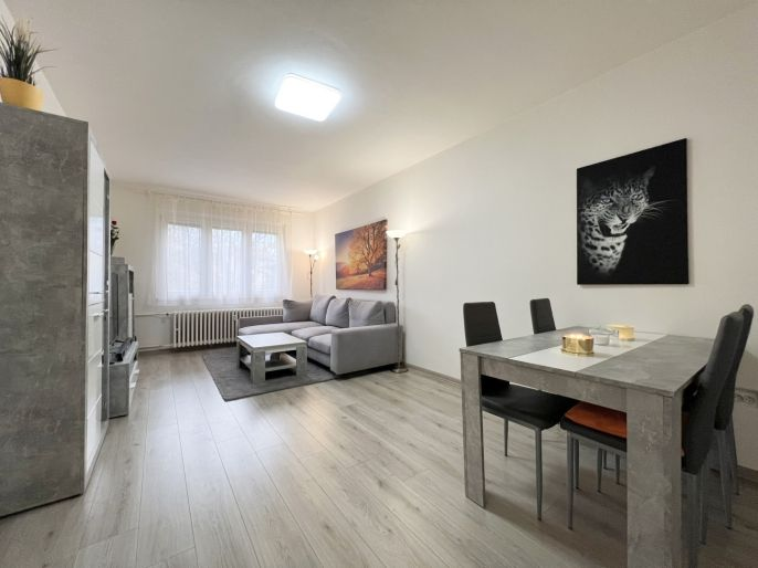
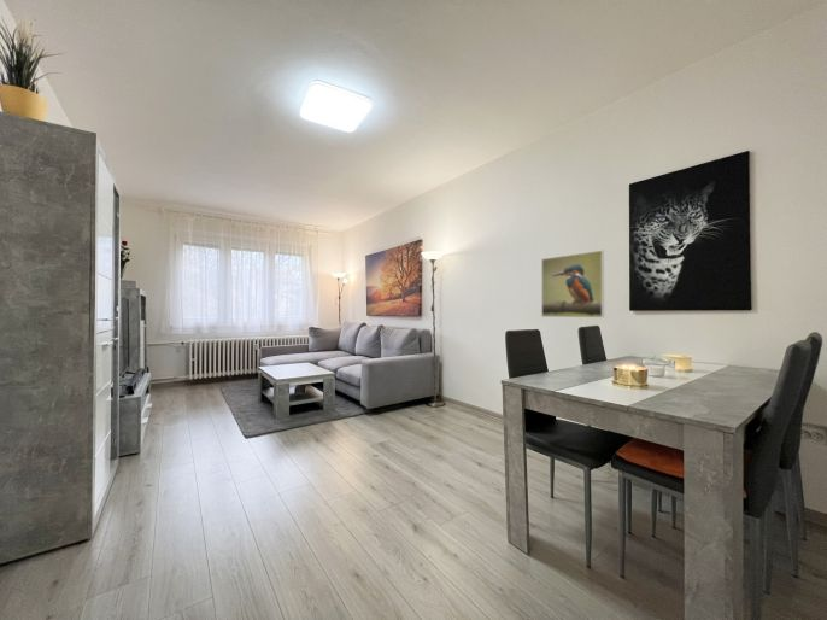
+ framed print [540,250,605,318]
